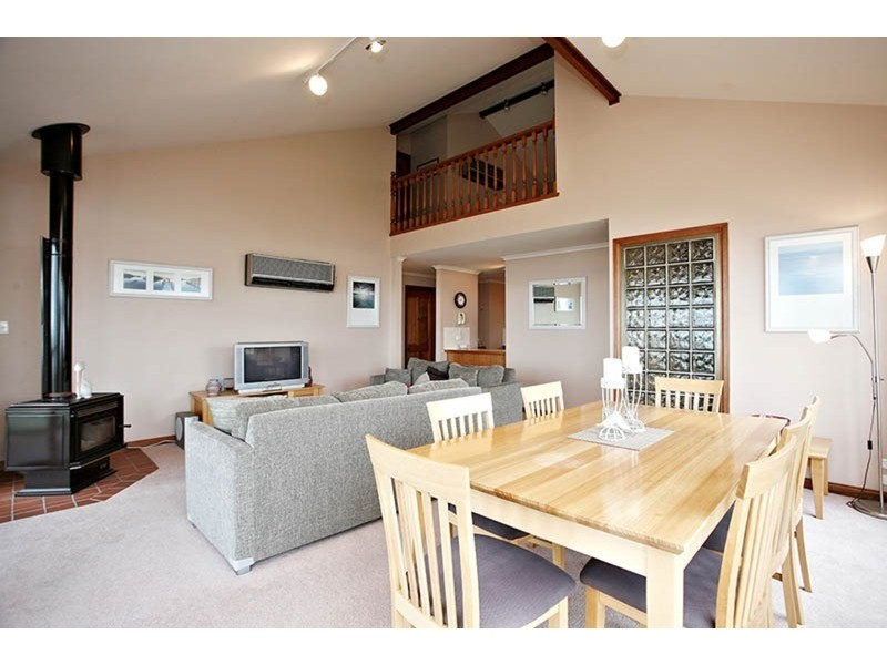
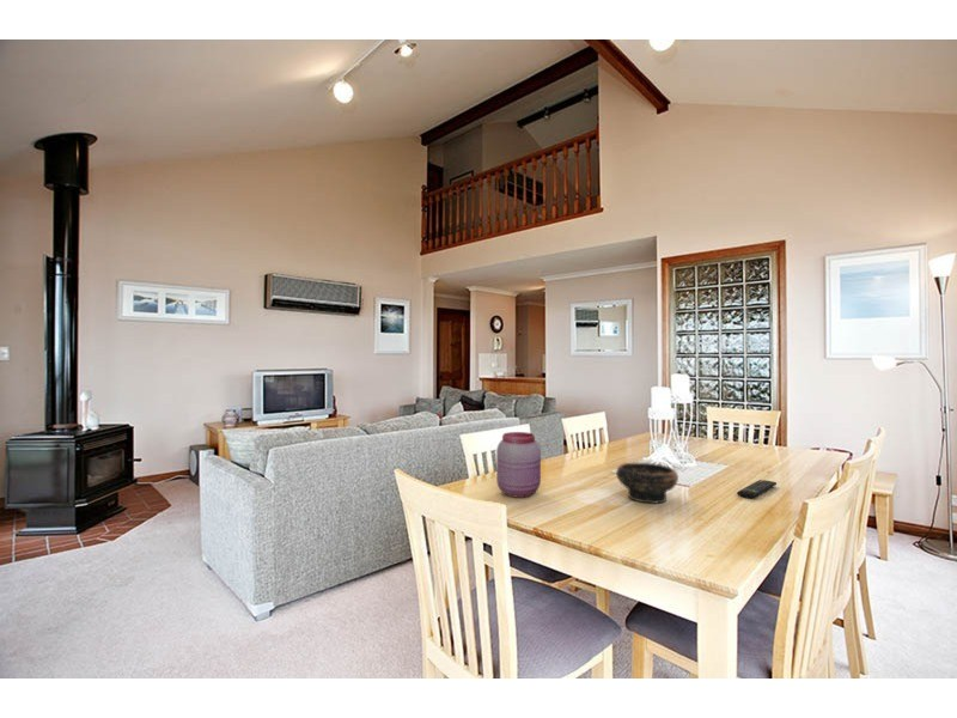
+ bowl [615,461,679,505]
+ jar [495,431,542,499]
+ remote control [736,479,778,500]
